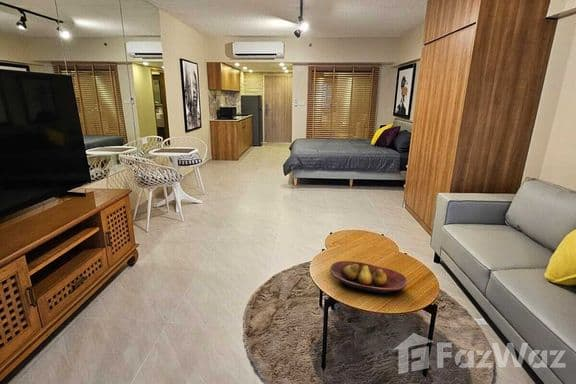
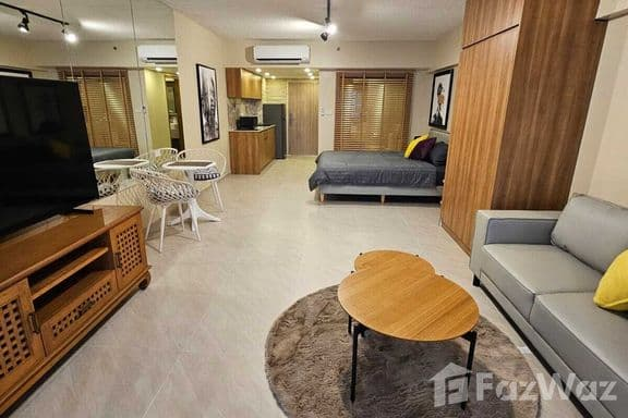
- fruit bowl [329,260,408,294]
